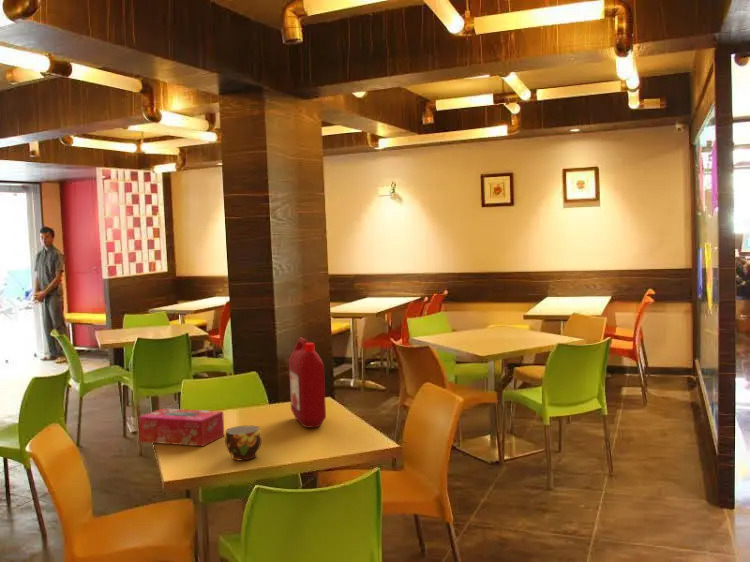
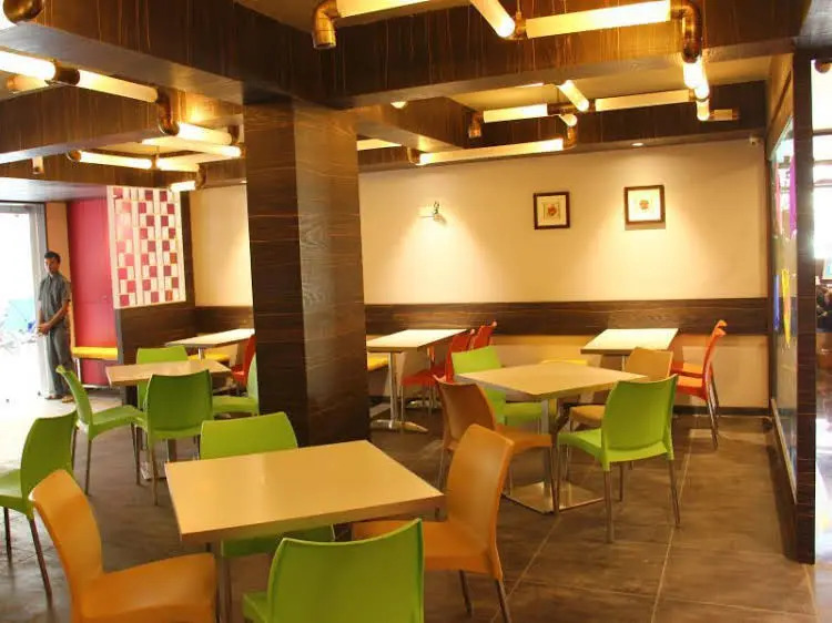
- tissue box [138,407,225,447]
- cup [224,424,262,461]
- ketchup jug [288,336,327,428]
